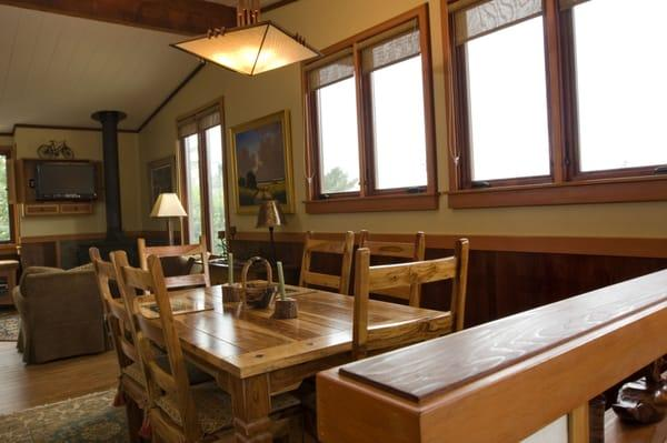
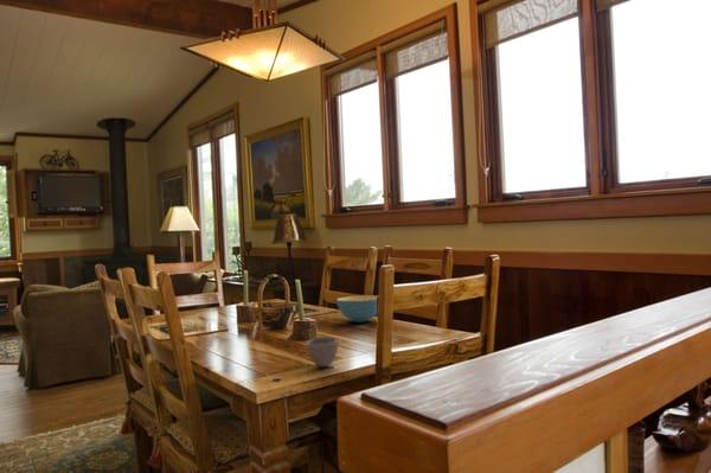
+ cereal bowl [335,294,379,324]
+ cup [306,335,340,367]
